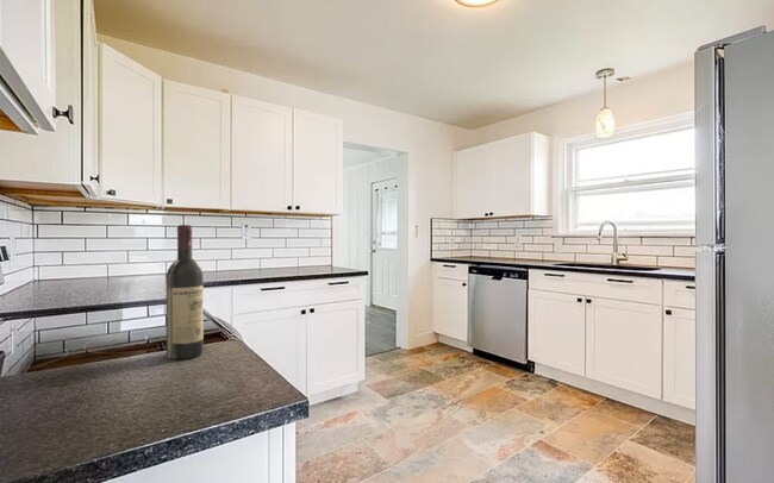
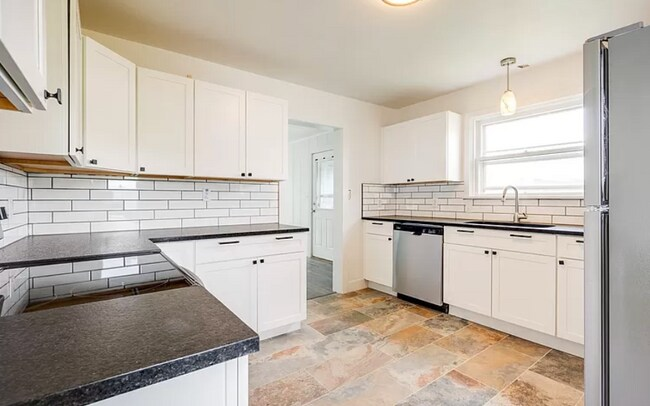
- wine bottle [166,224,205,360]
